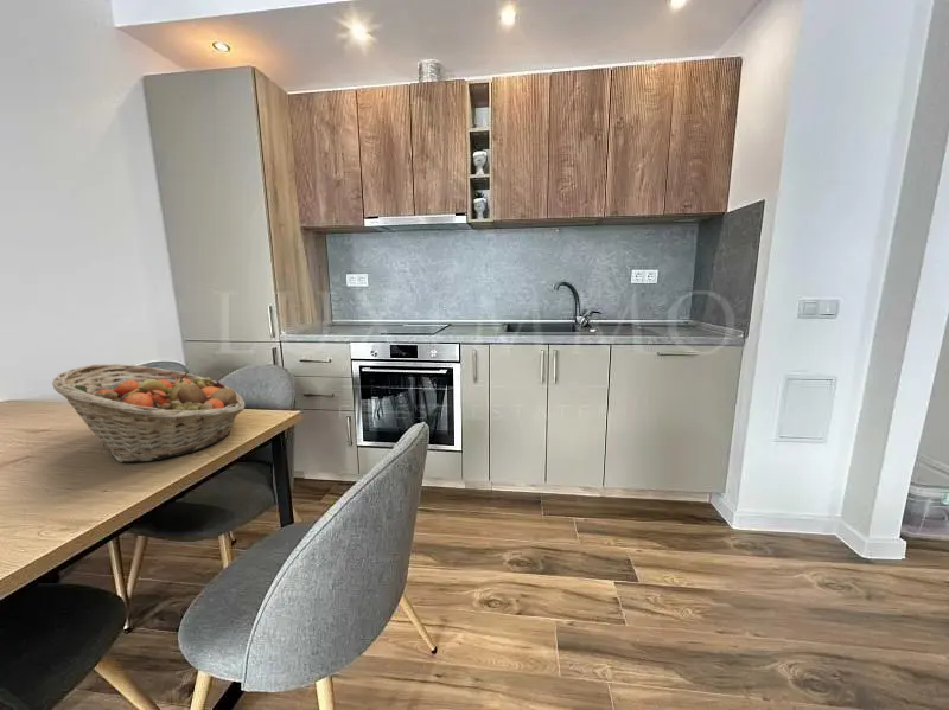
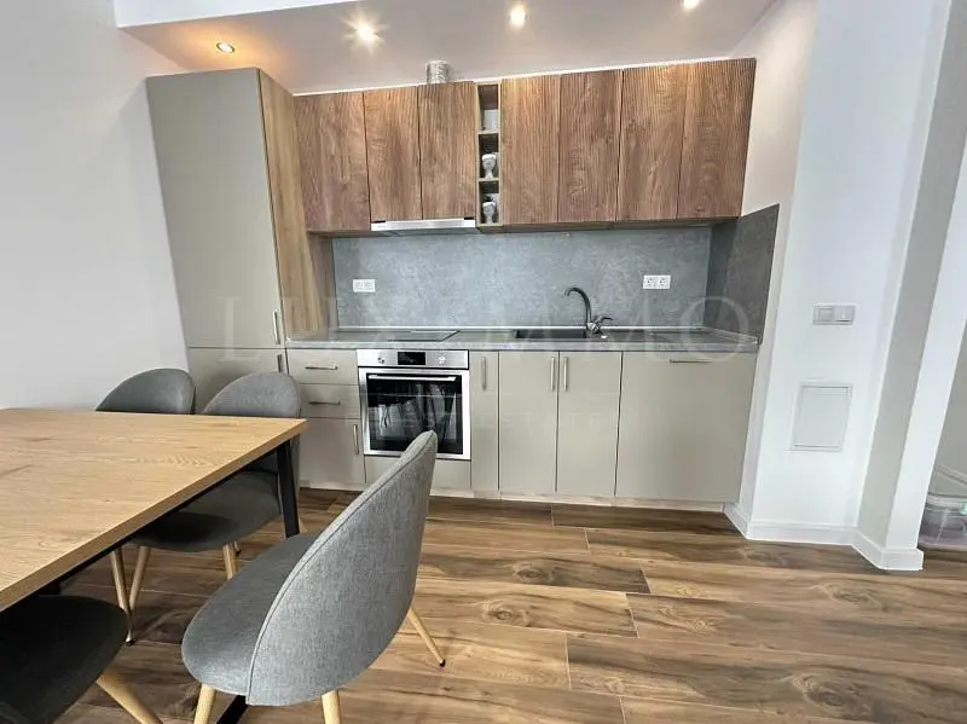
- fruit basket [51,363,247,463]
